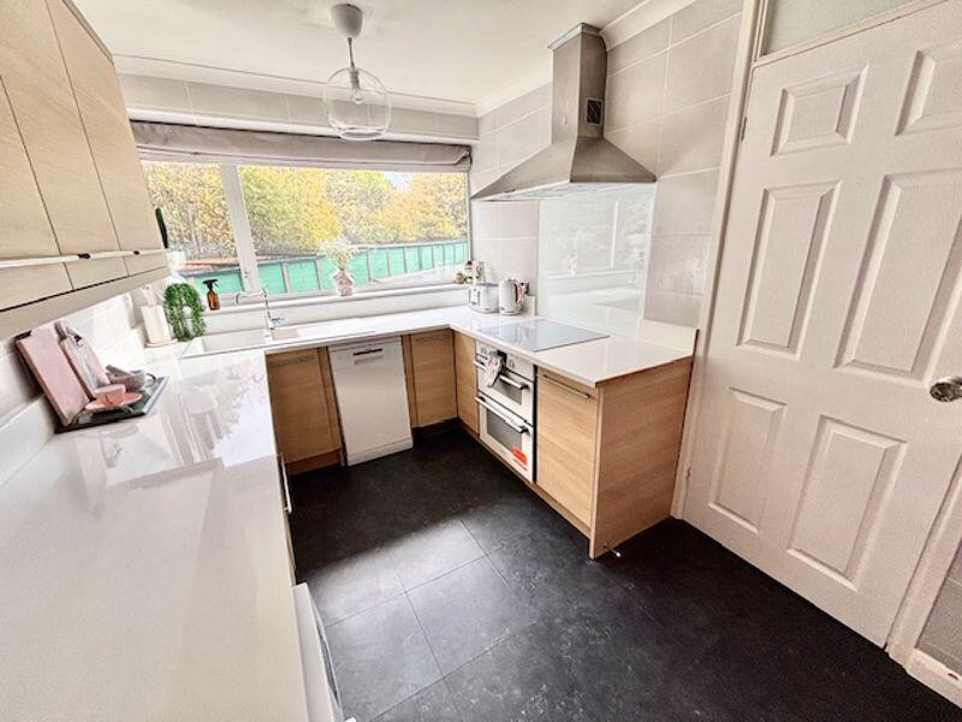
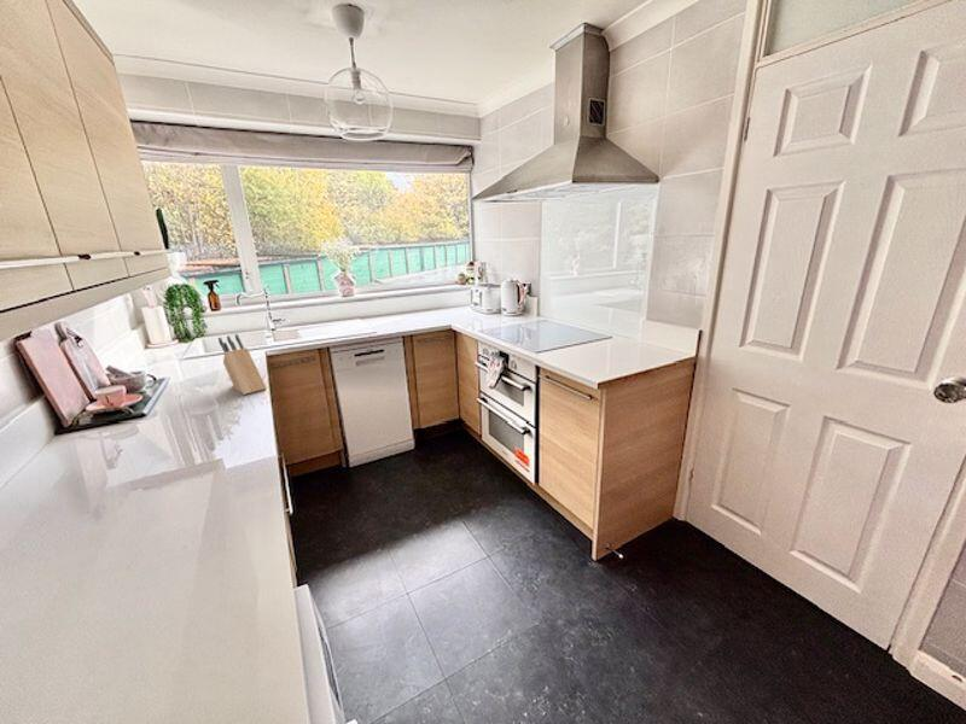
+ knife block [217,333,268,396]
